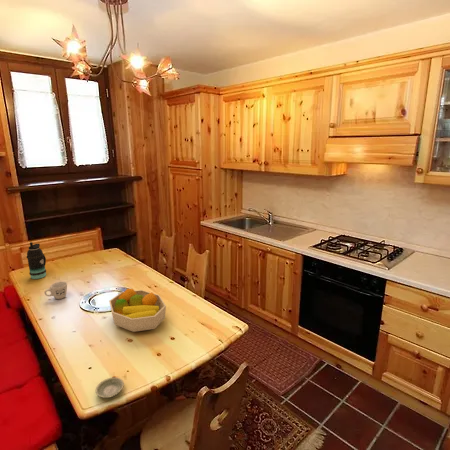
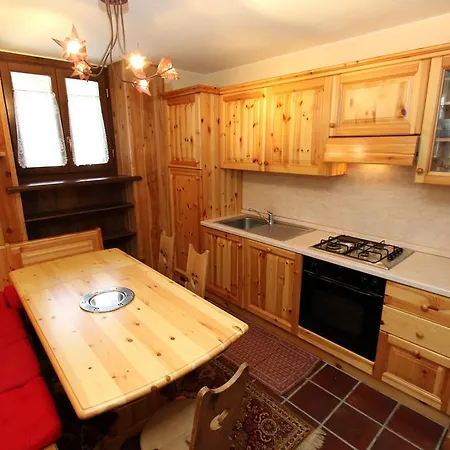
- saucer [95,376,125,399]
- bottle [26,241,47,280]
- fruit bowl [108,287,167,333]
- mug [43,281,68,300]
